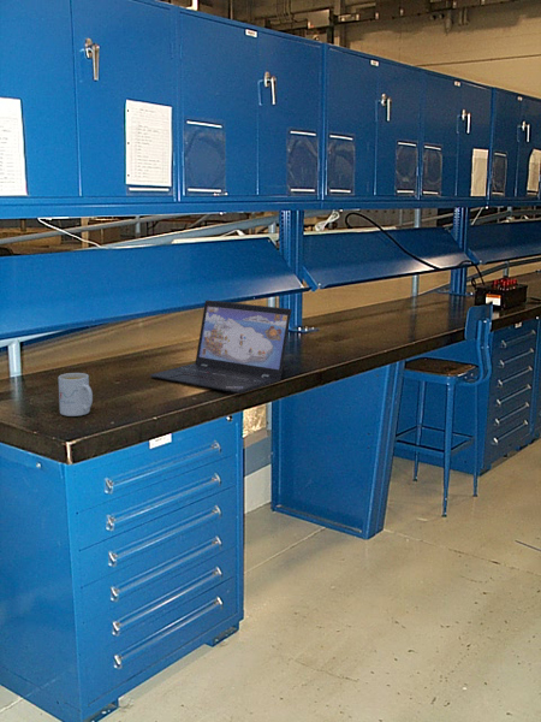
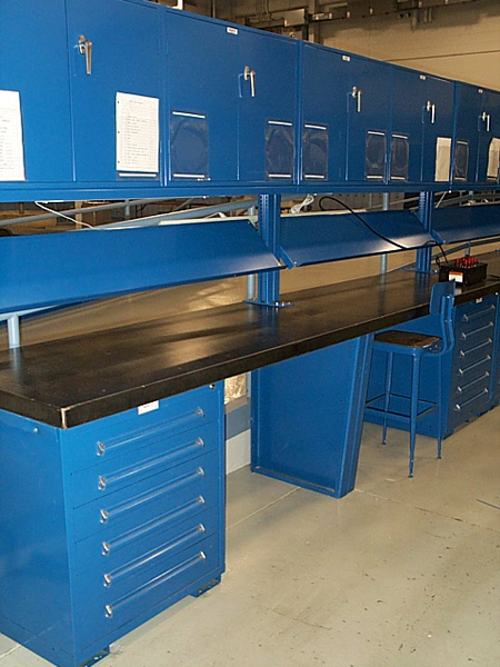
- mug [58,372,94,418]
- laptop [149,300,293,395]
